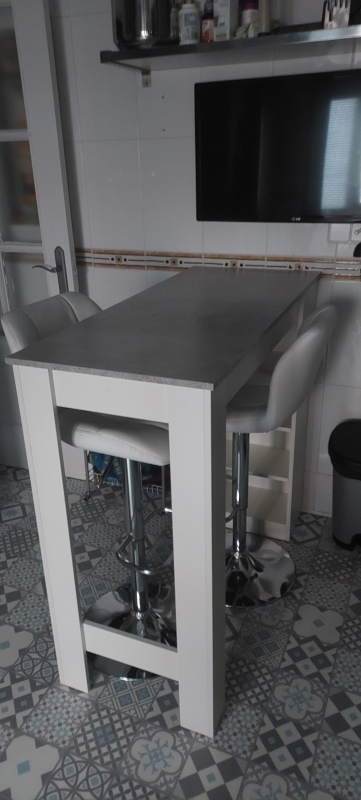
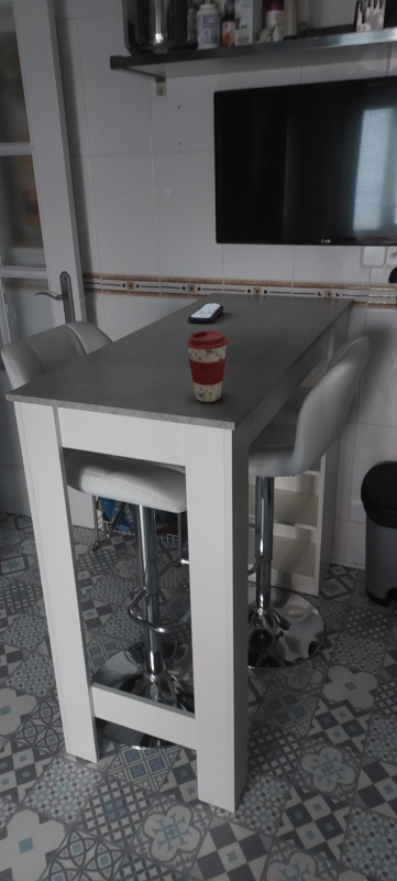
+ remote control [187,302,224,325]
+ coffee cup [185,329,230,403]
